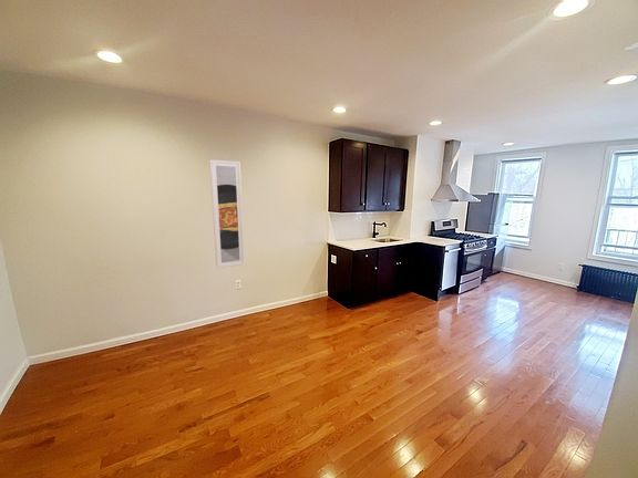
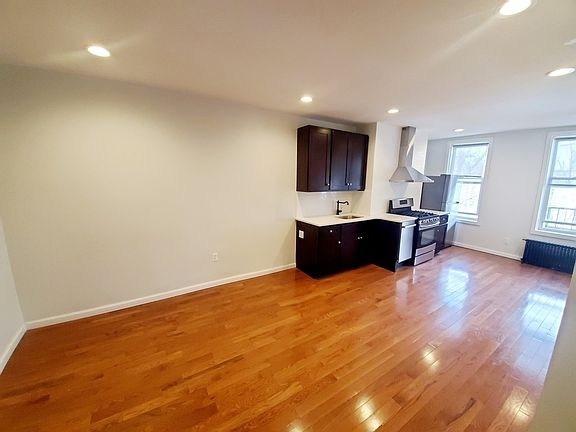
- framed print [209,158,246,269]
